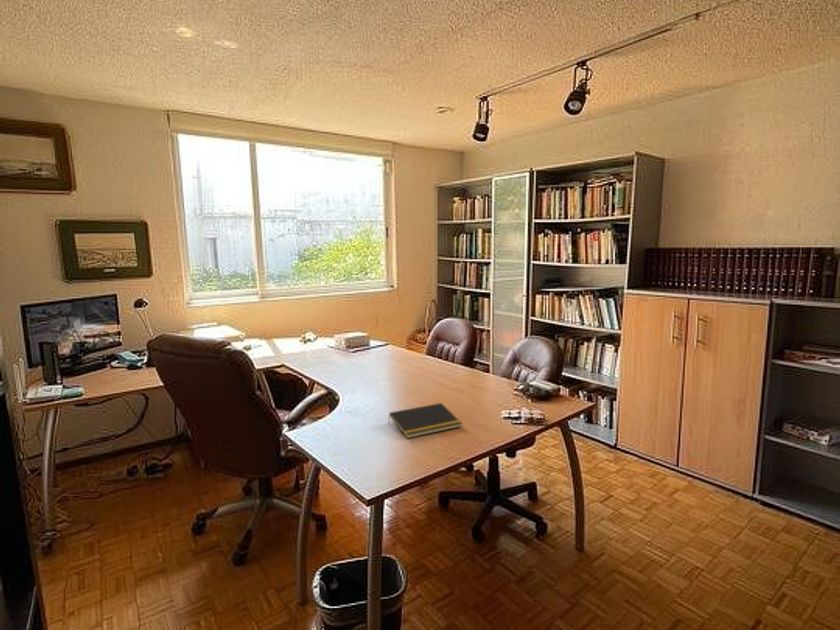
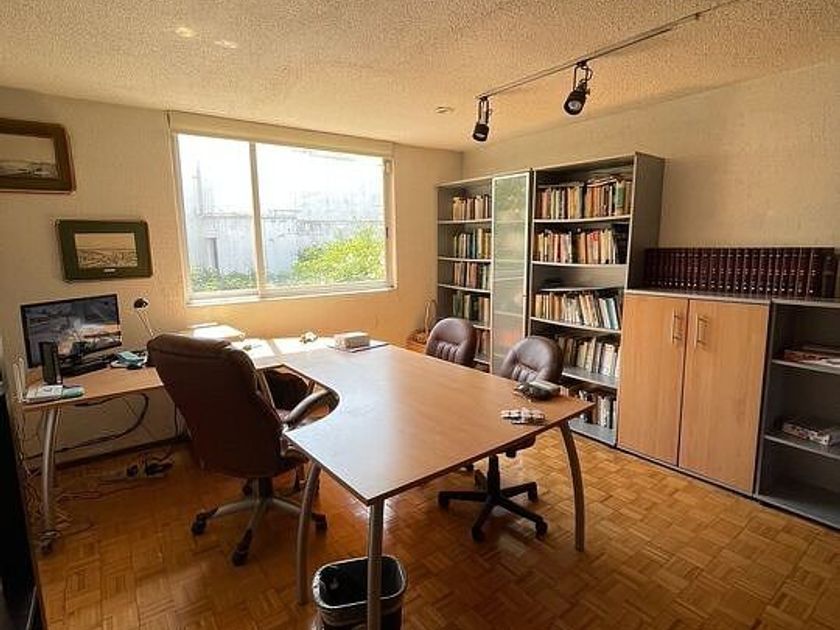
- notepad [387,402,463,439]
